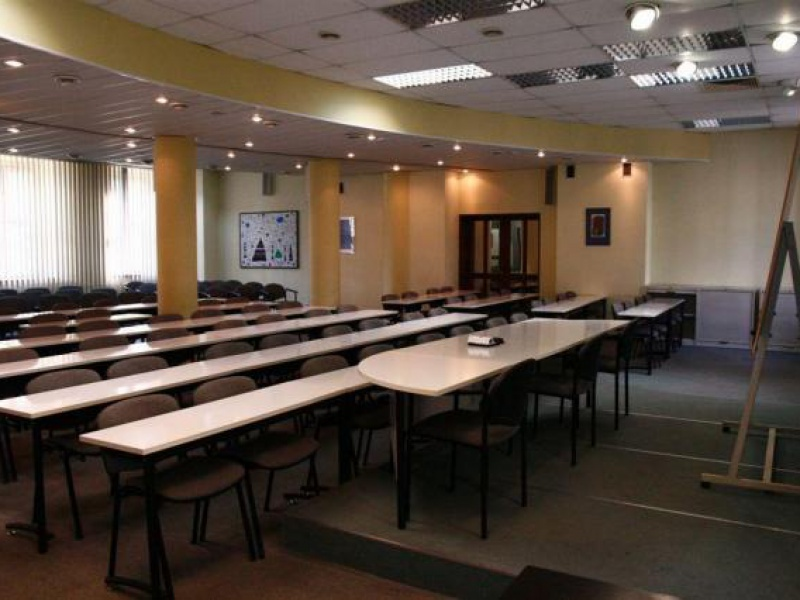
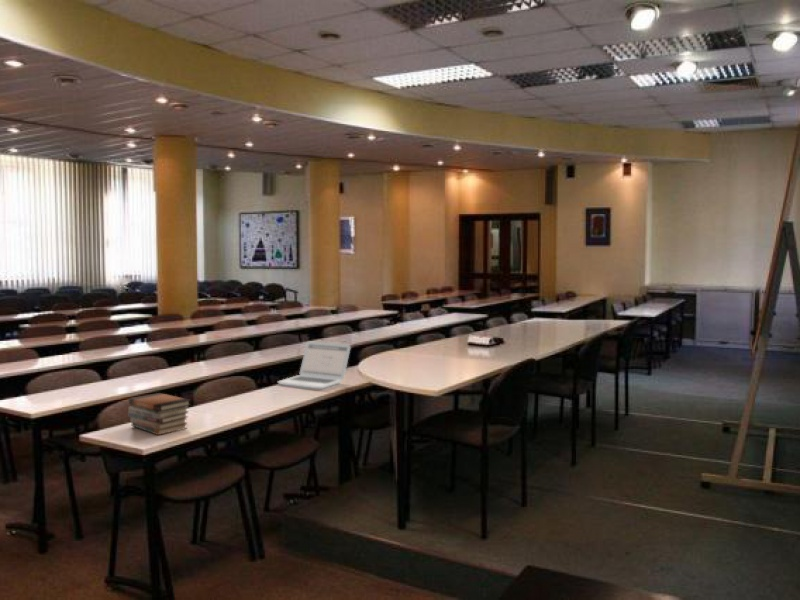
+ laptop [277,340,352,389]
+ book stack [127,392,192,436]
